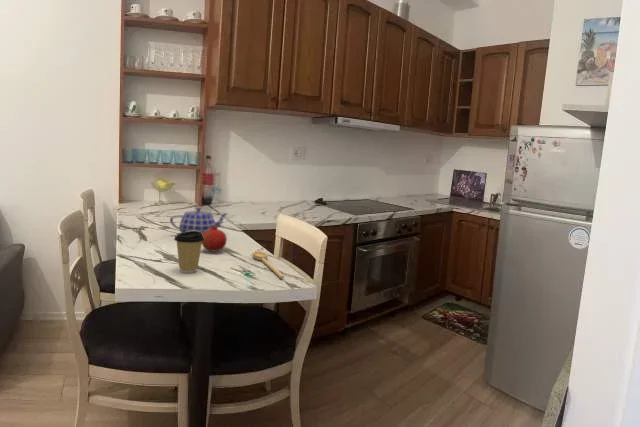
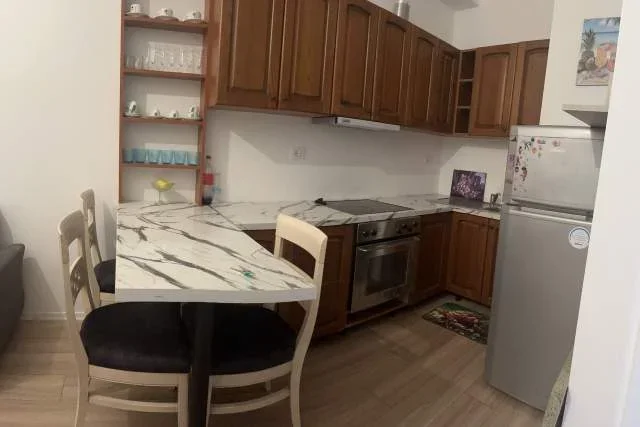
- spoon [252,250,285,280]
- fruit [201,224,228,252]
- coffee cup [173,231,204,274]
- teapot [169,206,230,234]
